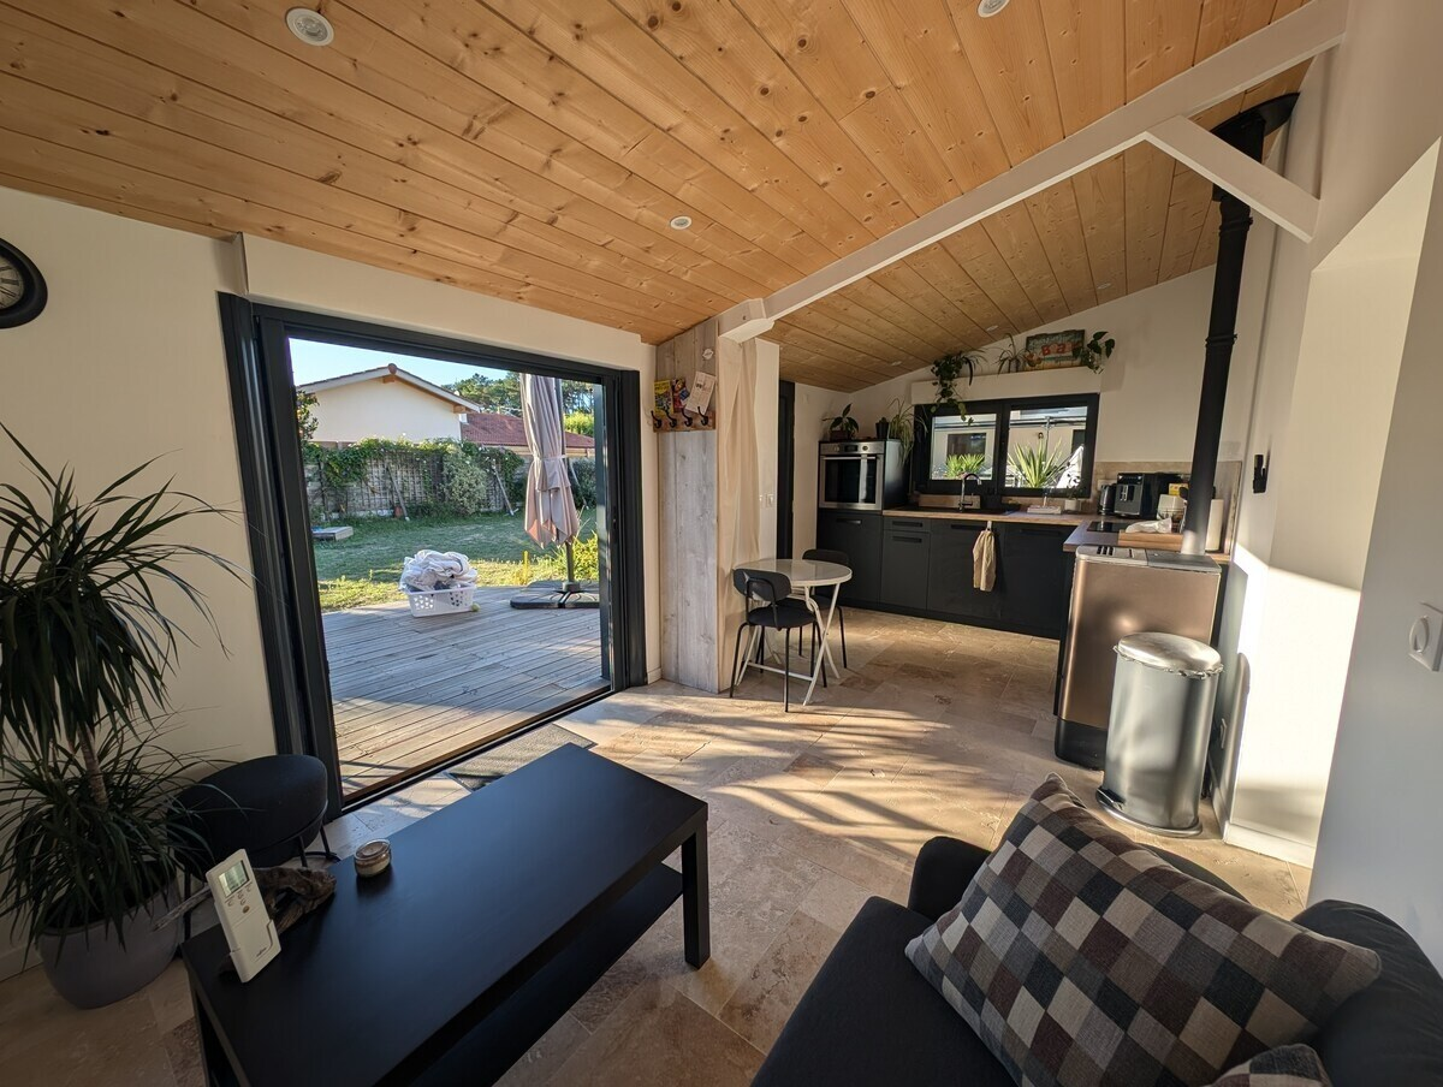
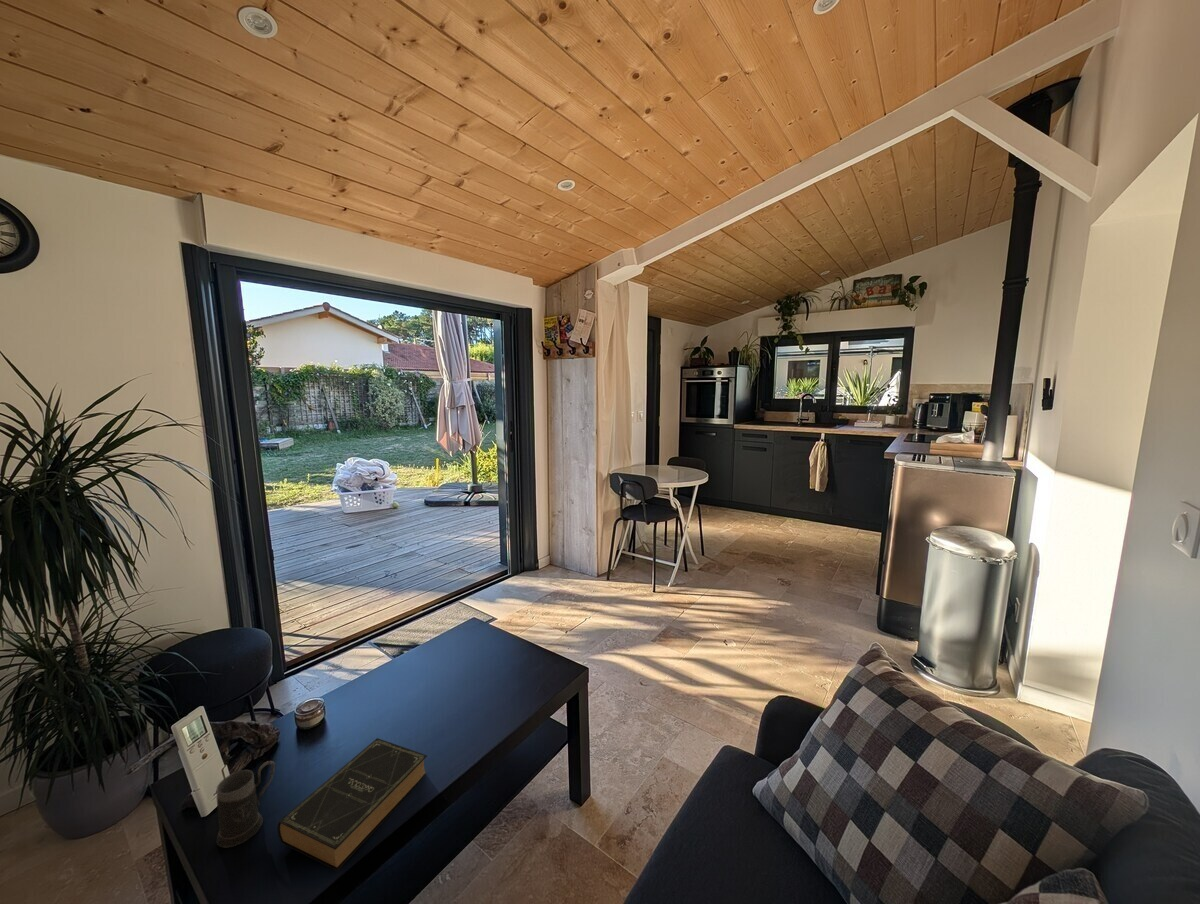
+ book [276,737,428,872]
+ mug [215,760,276,848]
